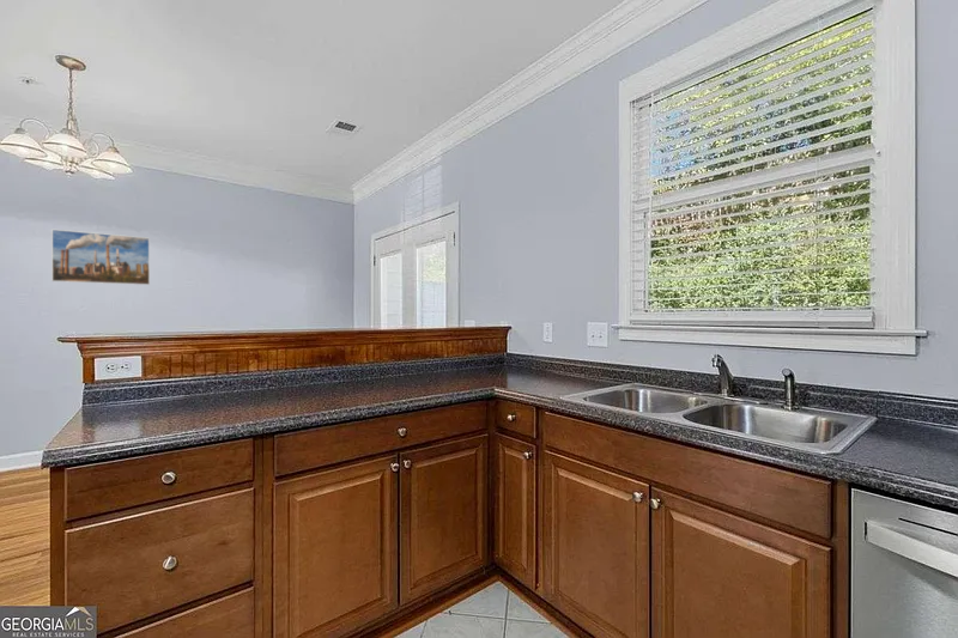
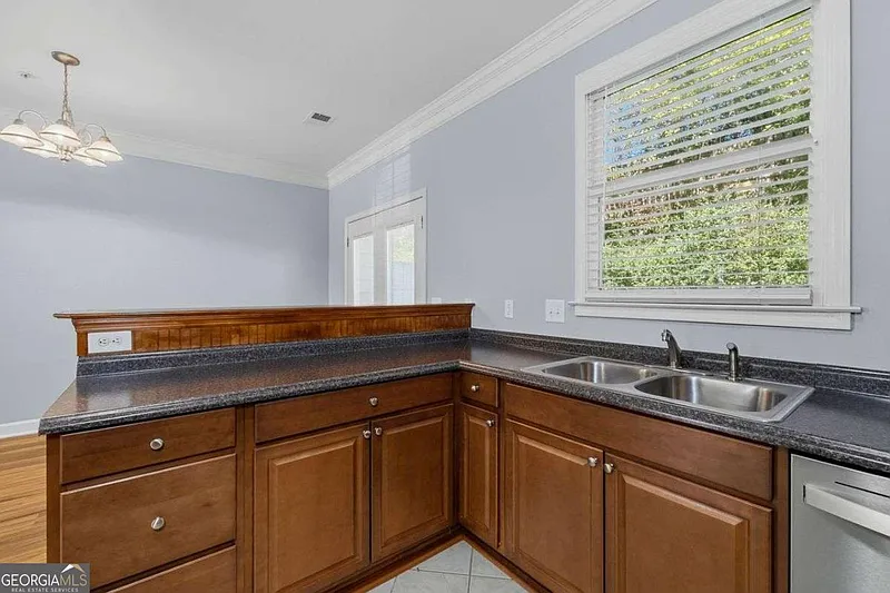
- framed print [50,229,151,286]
